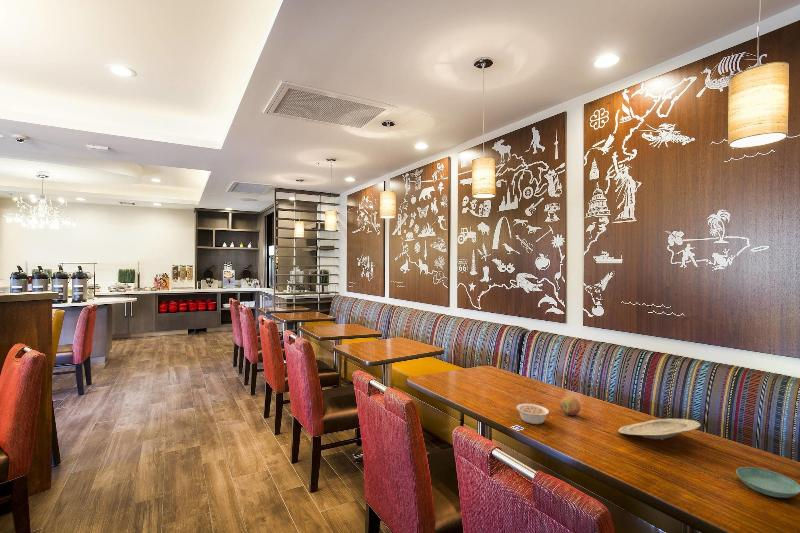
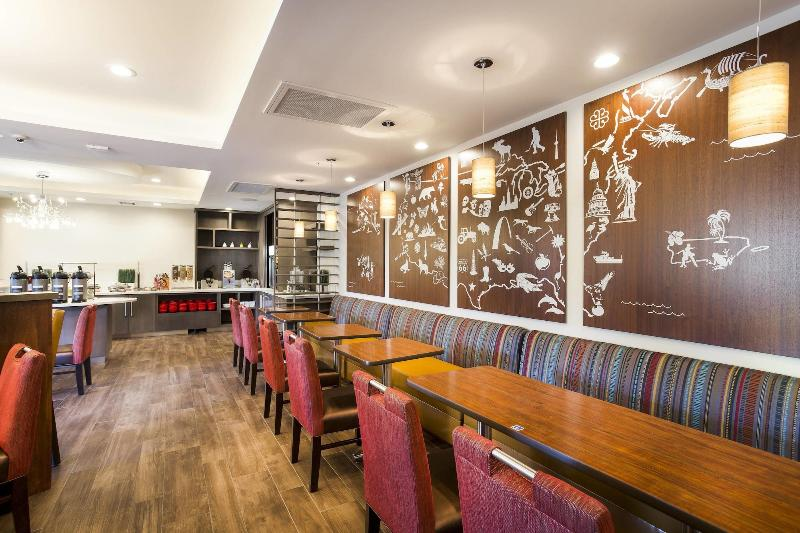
- fruit [559,395,582,416]
- saucer [735,466,800,499]
- legume [516,403,550,425]
- plate [617,418,701,441]
